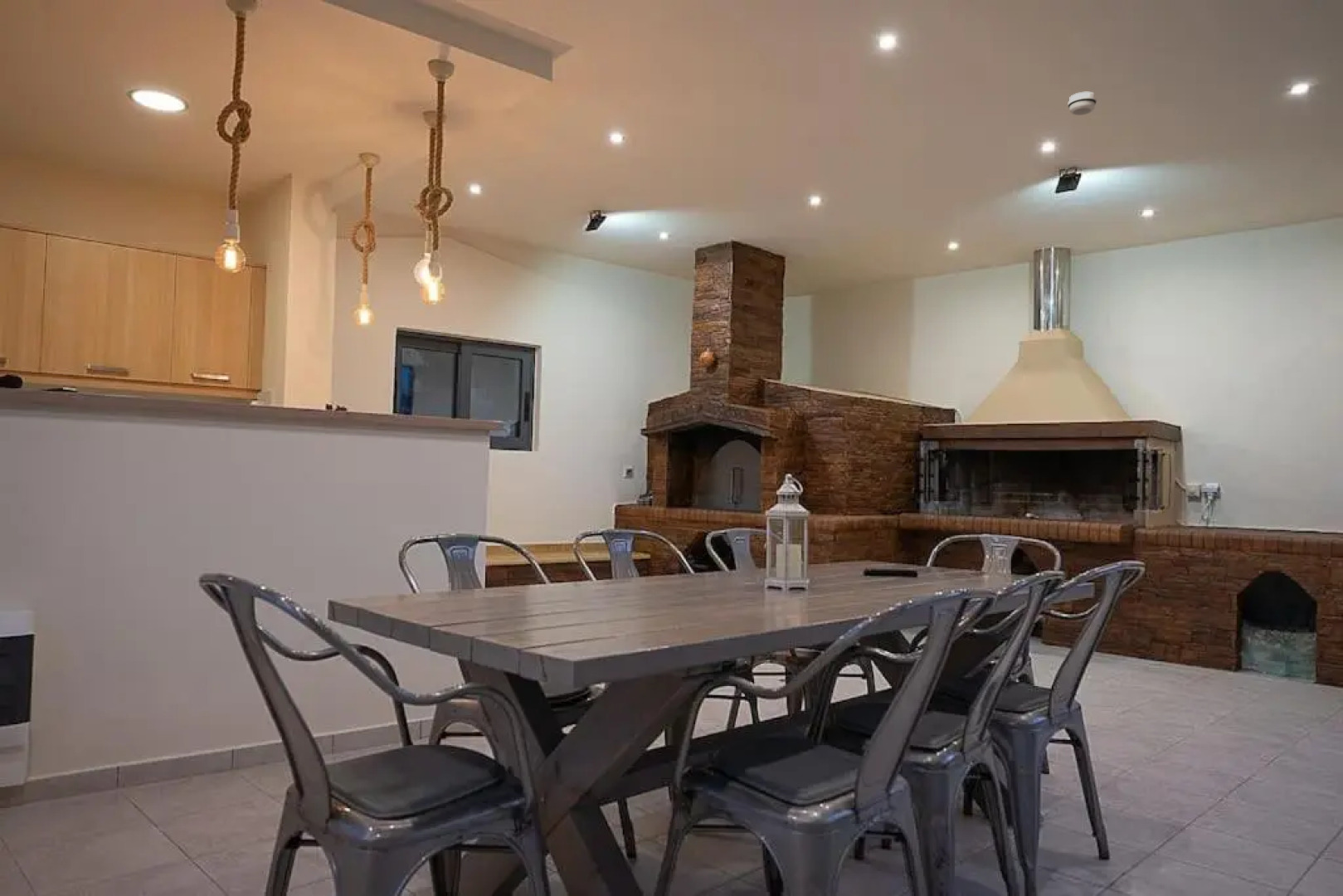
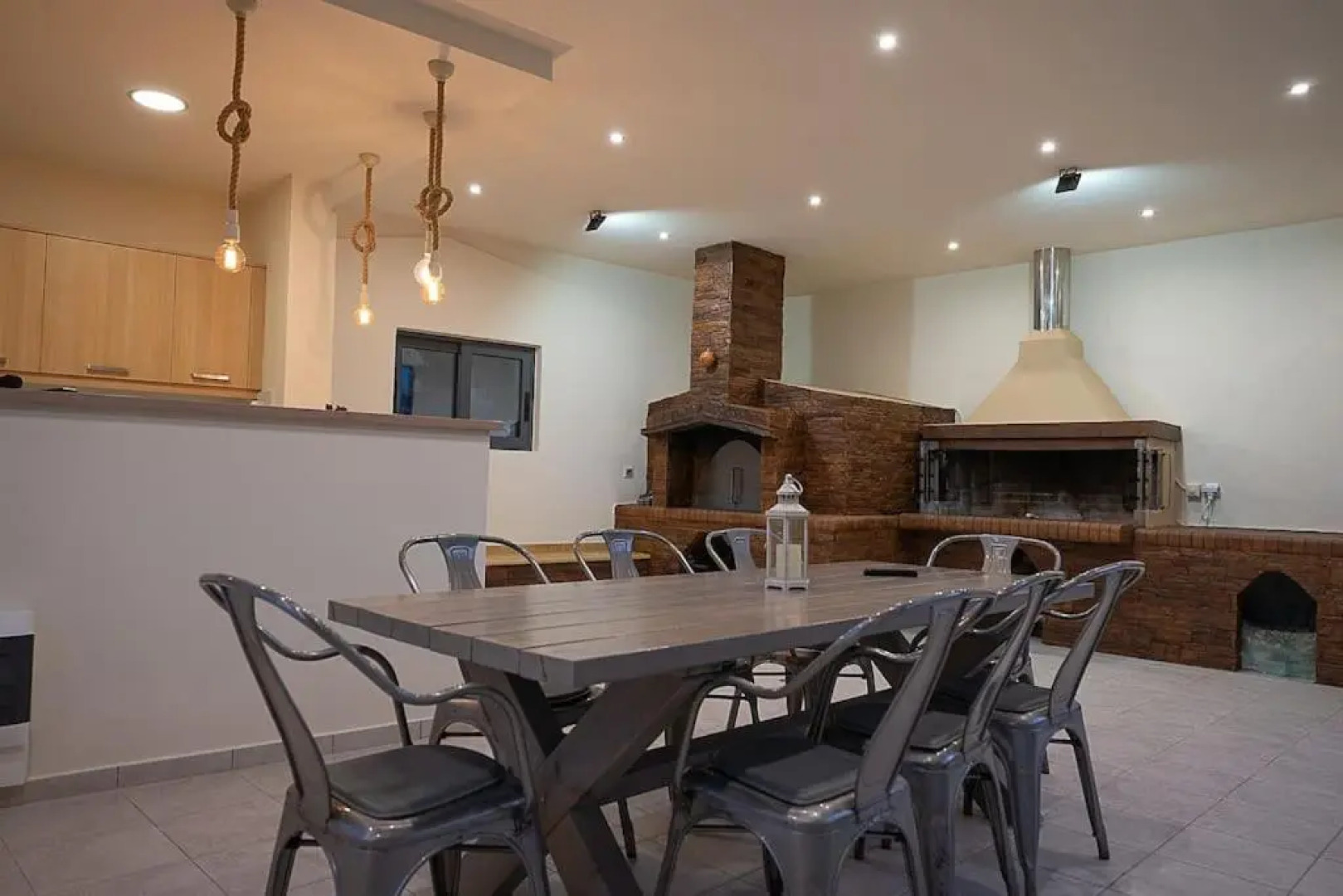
- smoke detector [1067,91,1097,116]
